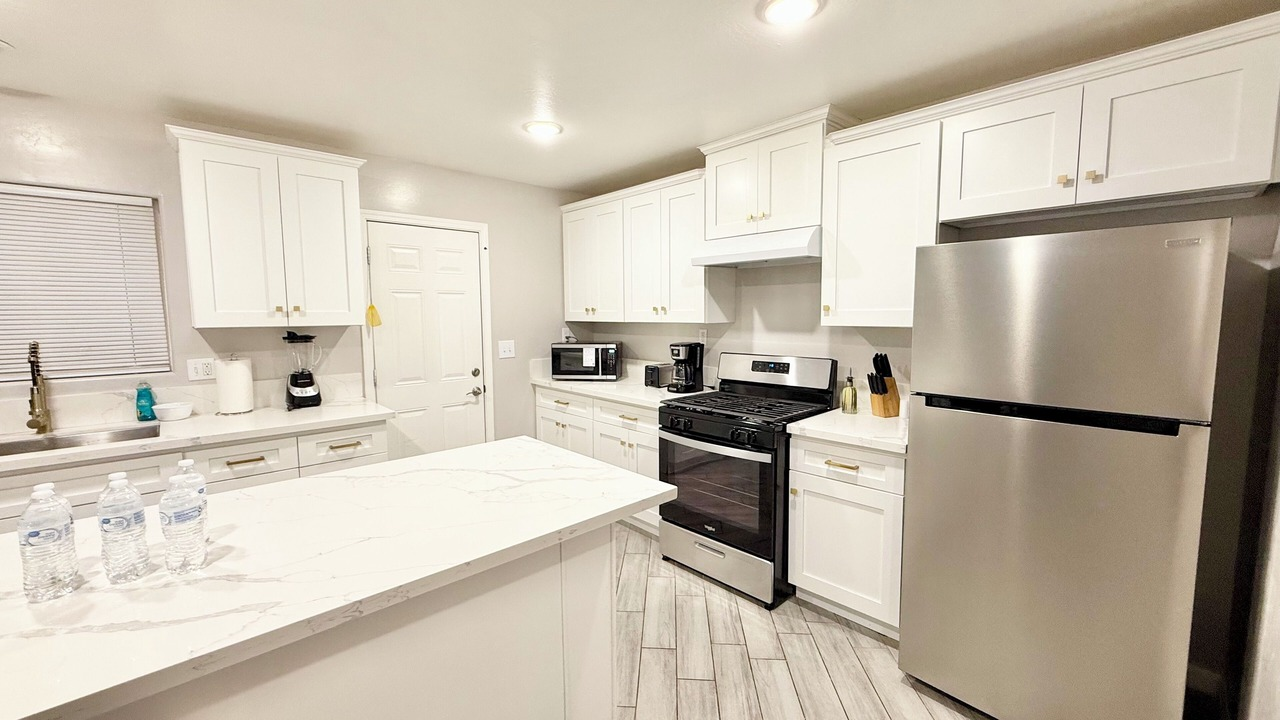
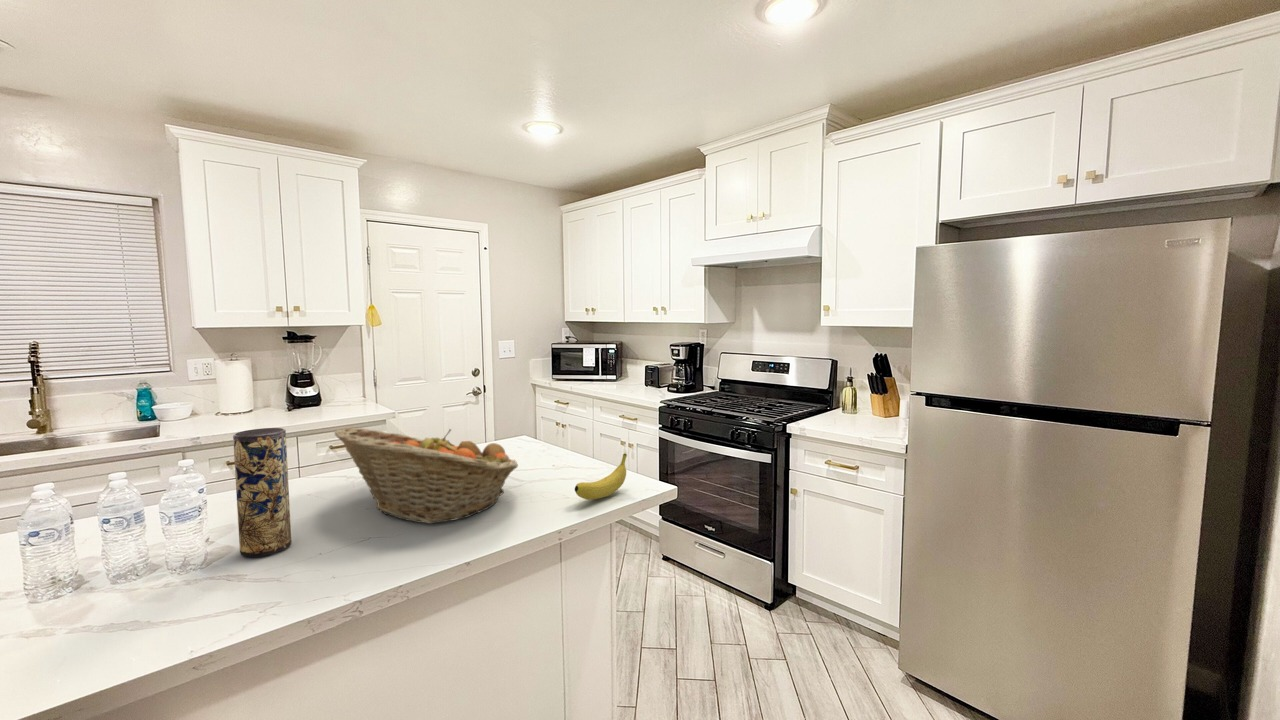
+ vase [232,427,292,558]
+ fruit basket [333,427,519,525]
+ fruit [574,453,628,501]
